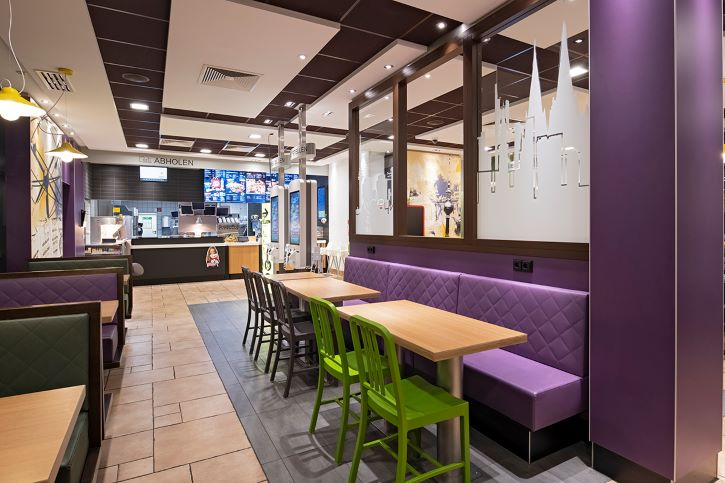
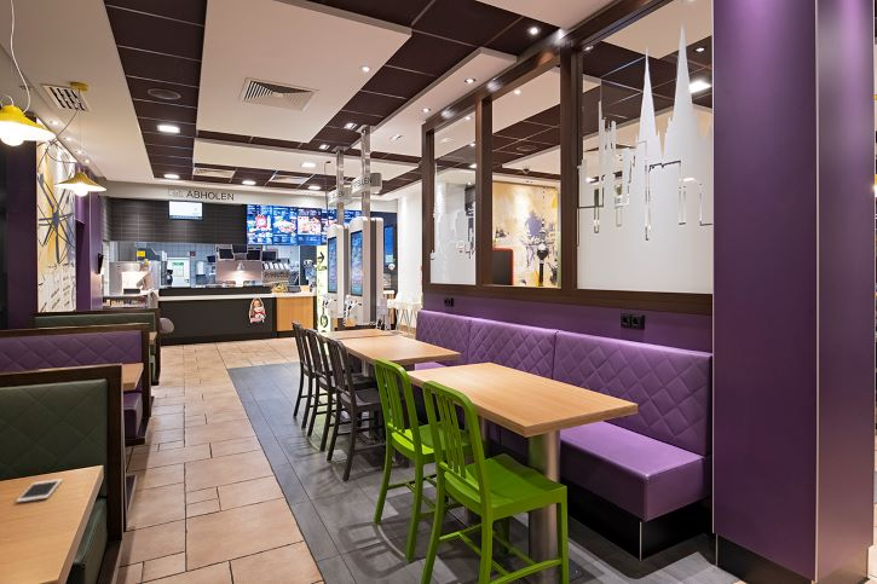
+ cell phone [16,478,63,504]
